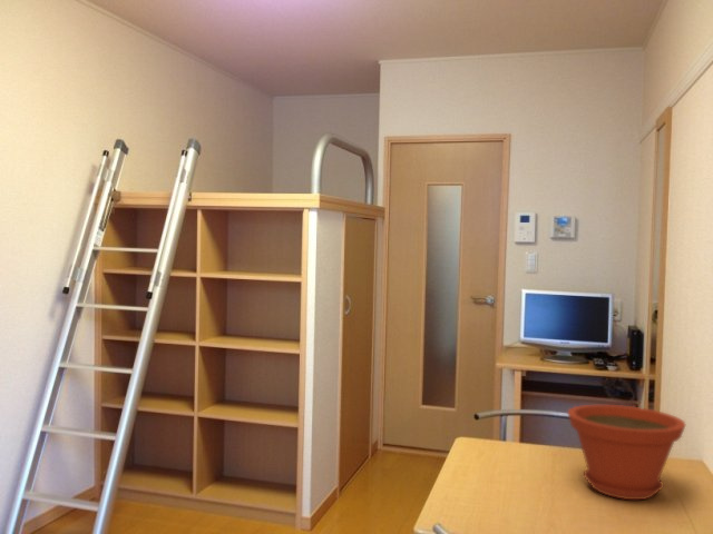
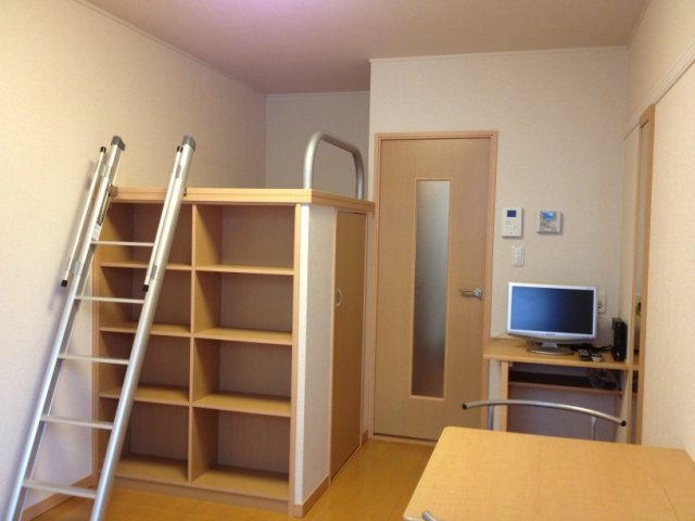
- plant pot [567,404,687,501]
